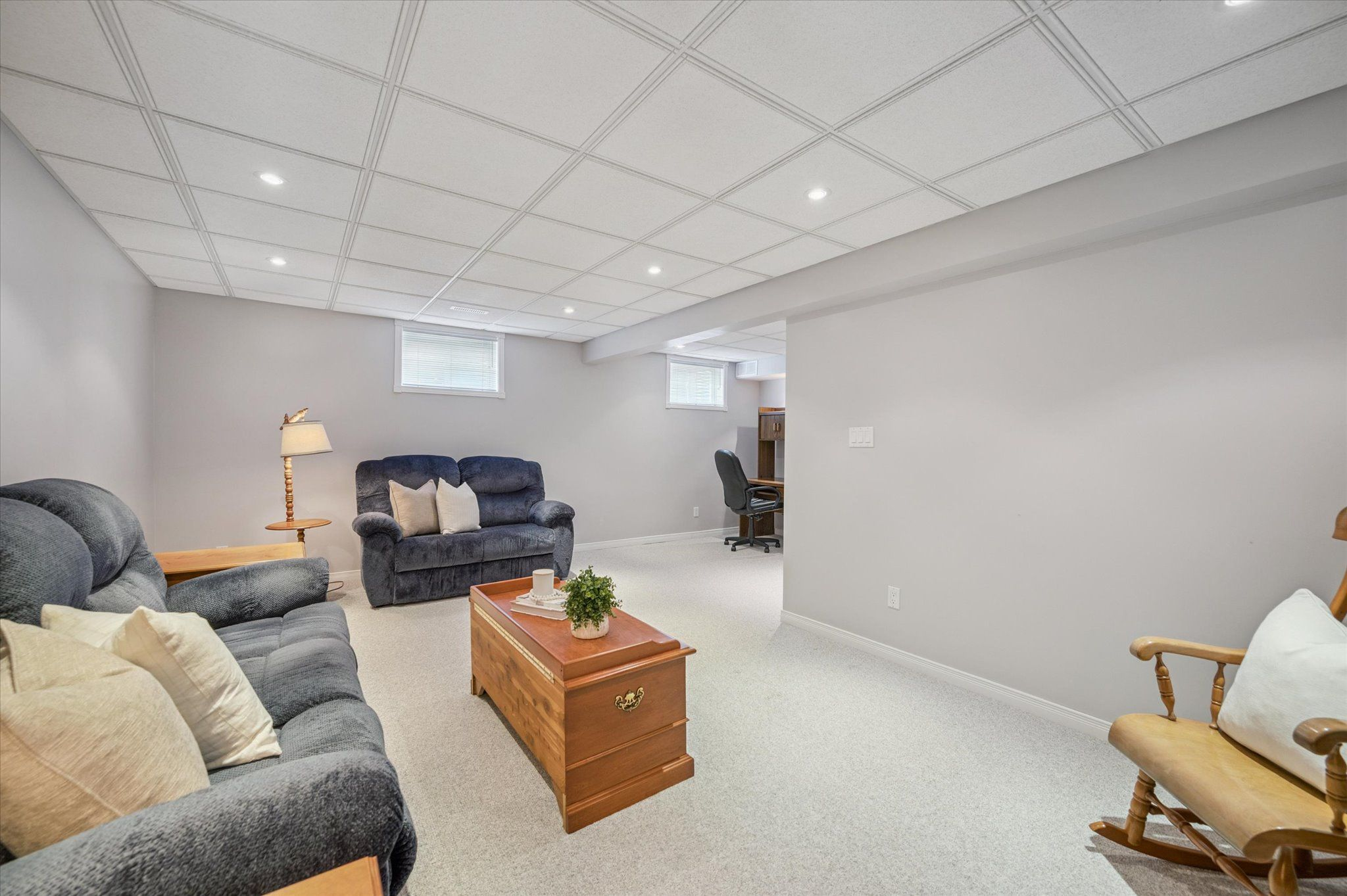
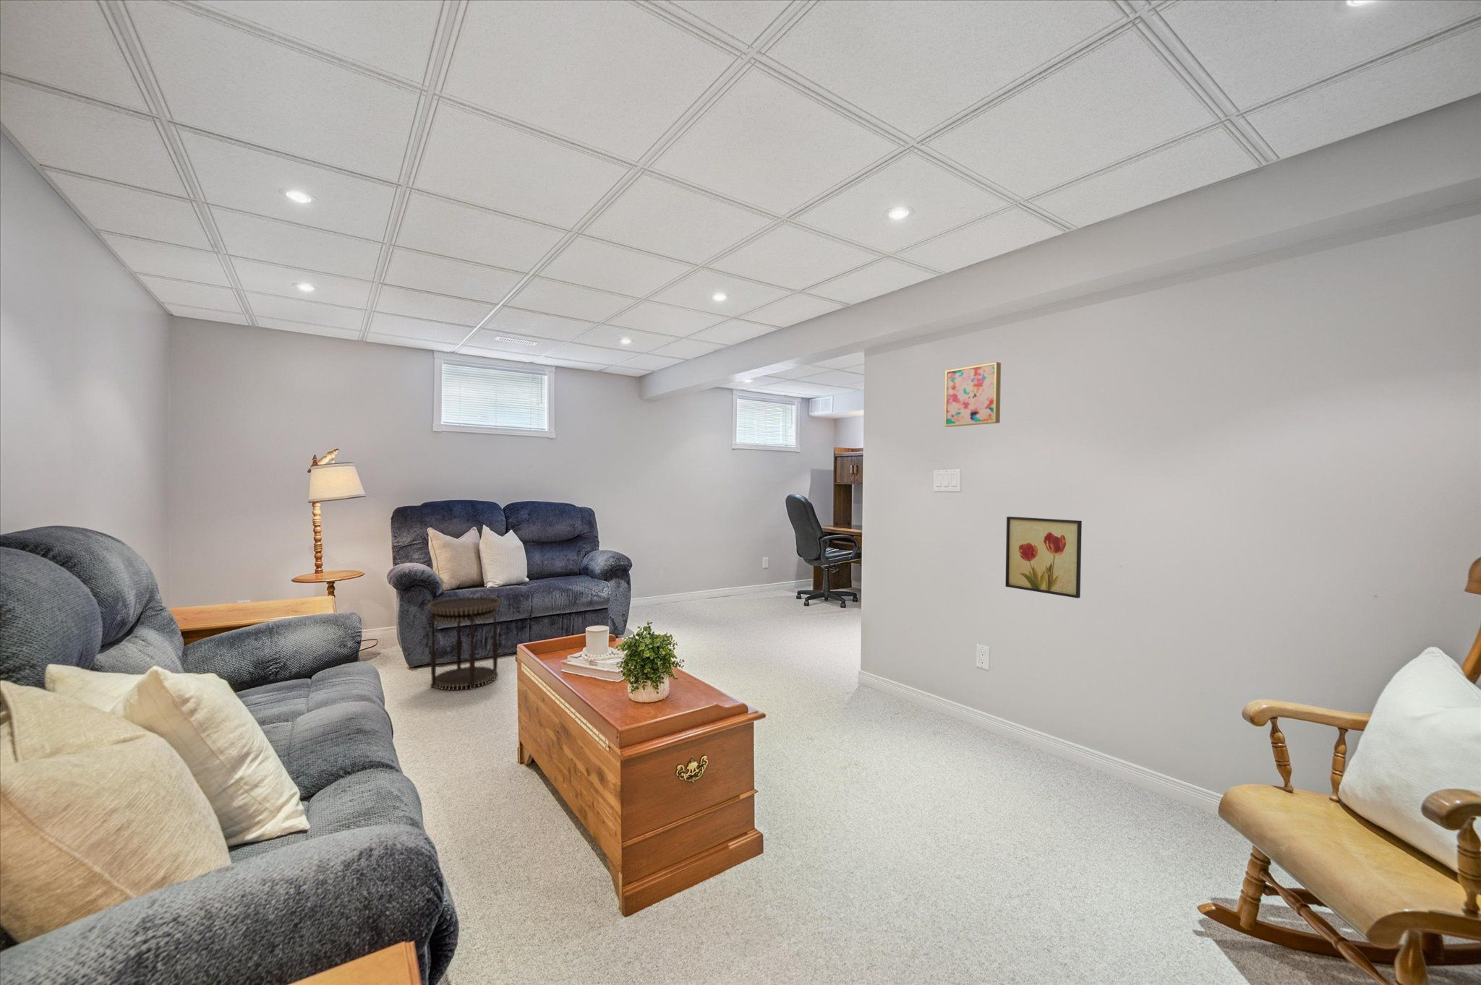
+ side table [428,596,501,690]
+ wall art [1005,516,1083,599]
+ wall art [943,362,1002,428]
